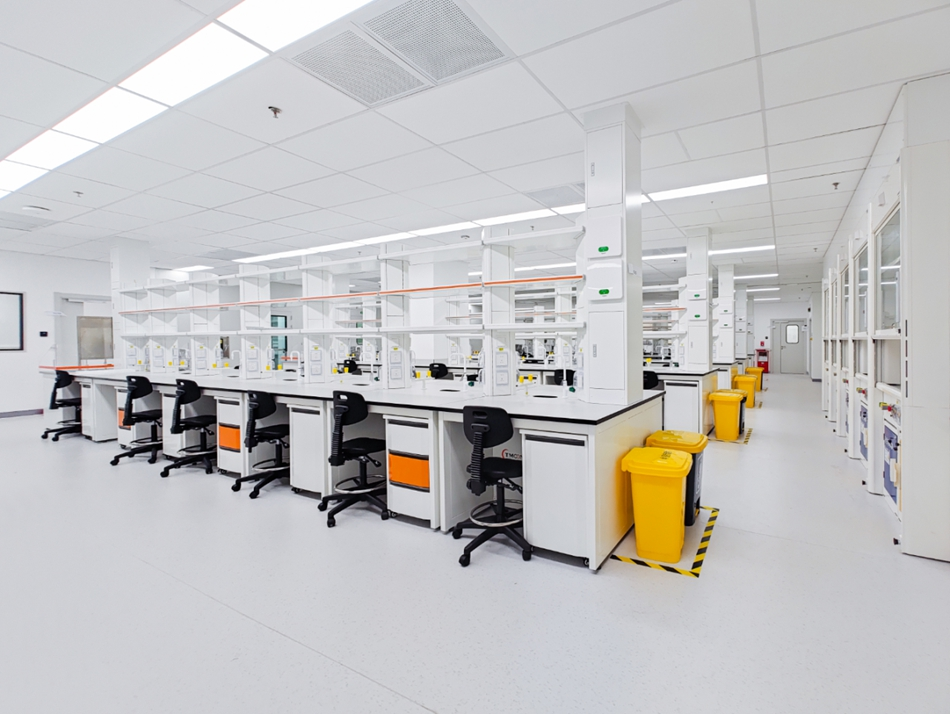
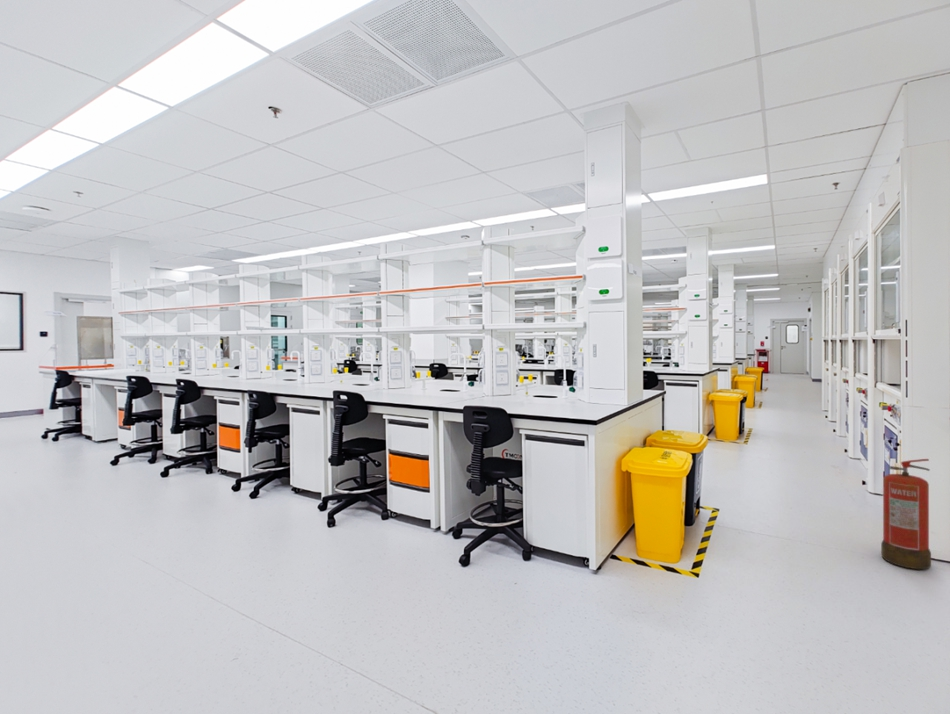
+ fire extinguisher [880,458,932,570]
